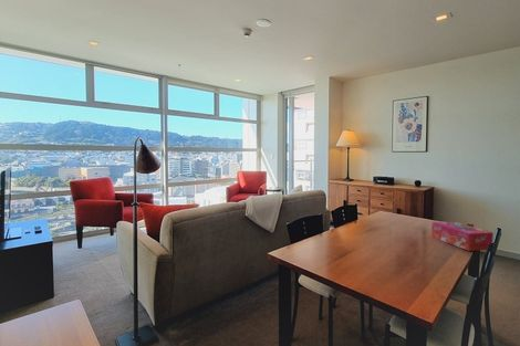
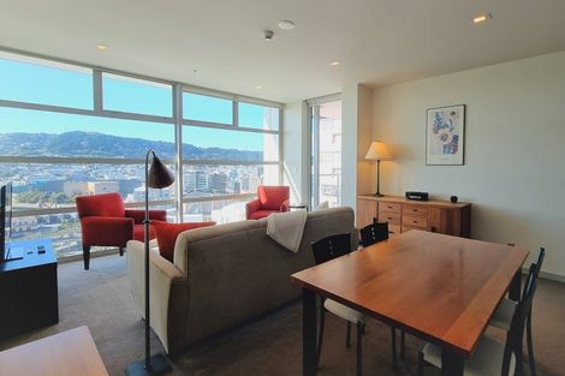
- tissue box [430,220,495,252]
